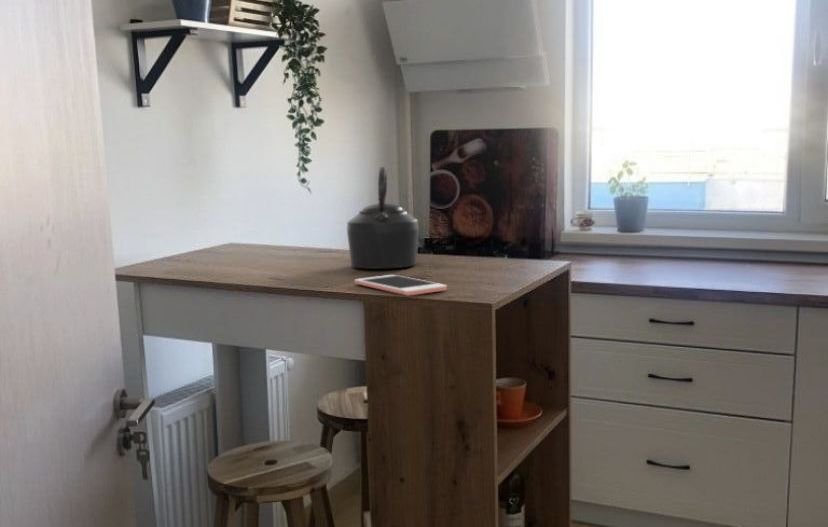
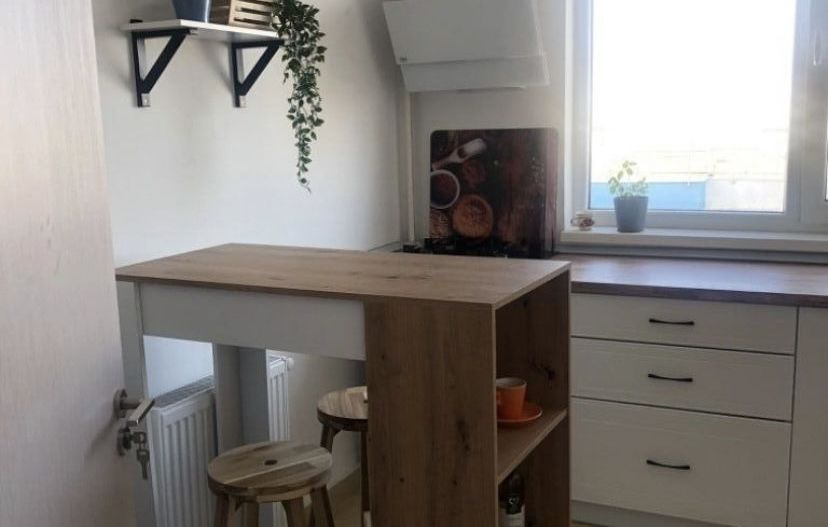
- kettle [346,166,420,270]
- cell phone [354,274,448,296]
